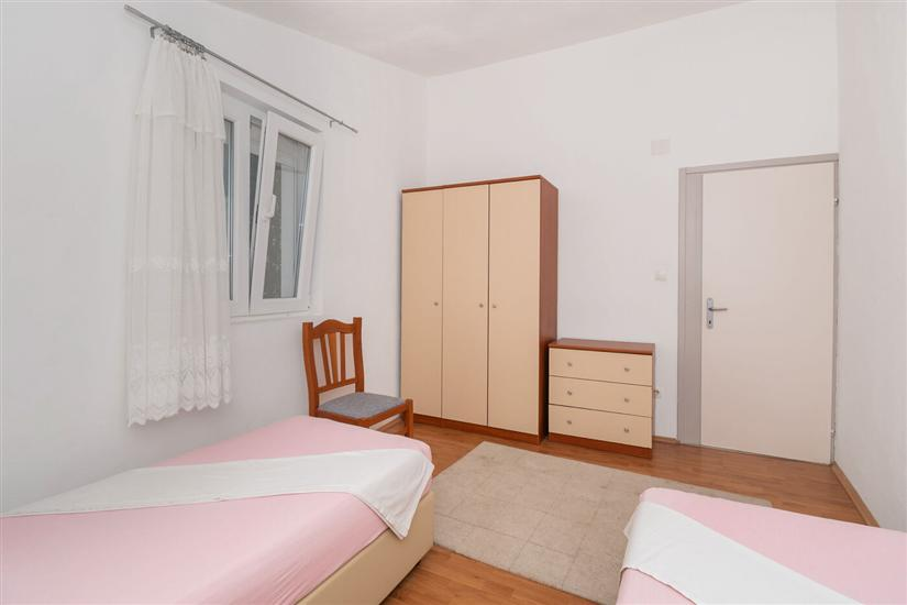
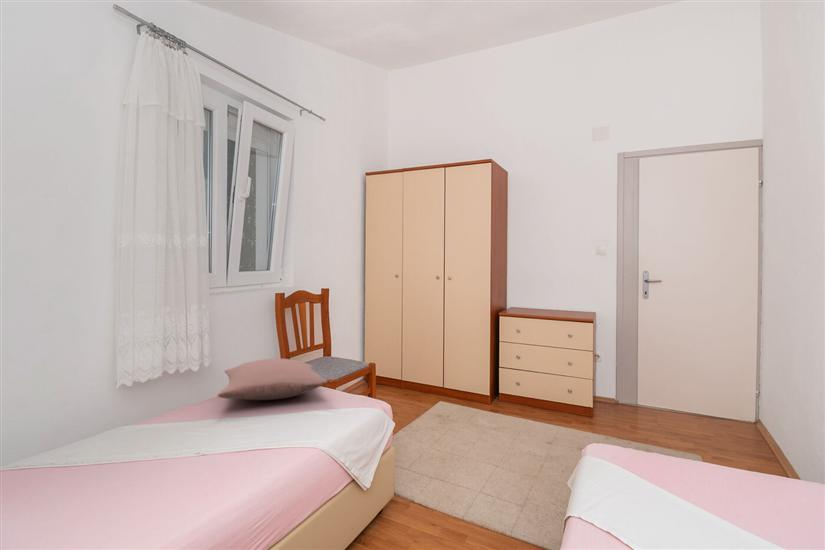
+ pillow [216,358,328,401]
